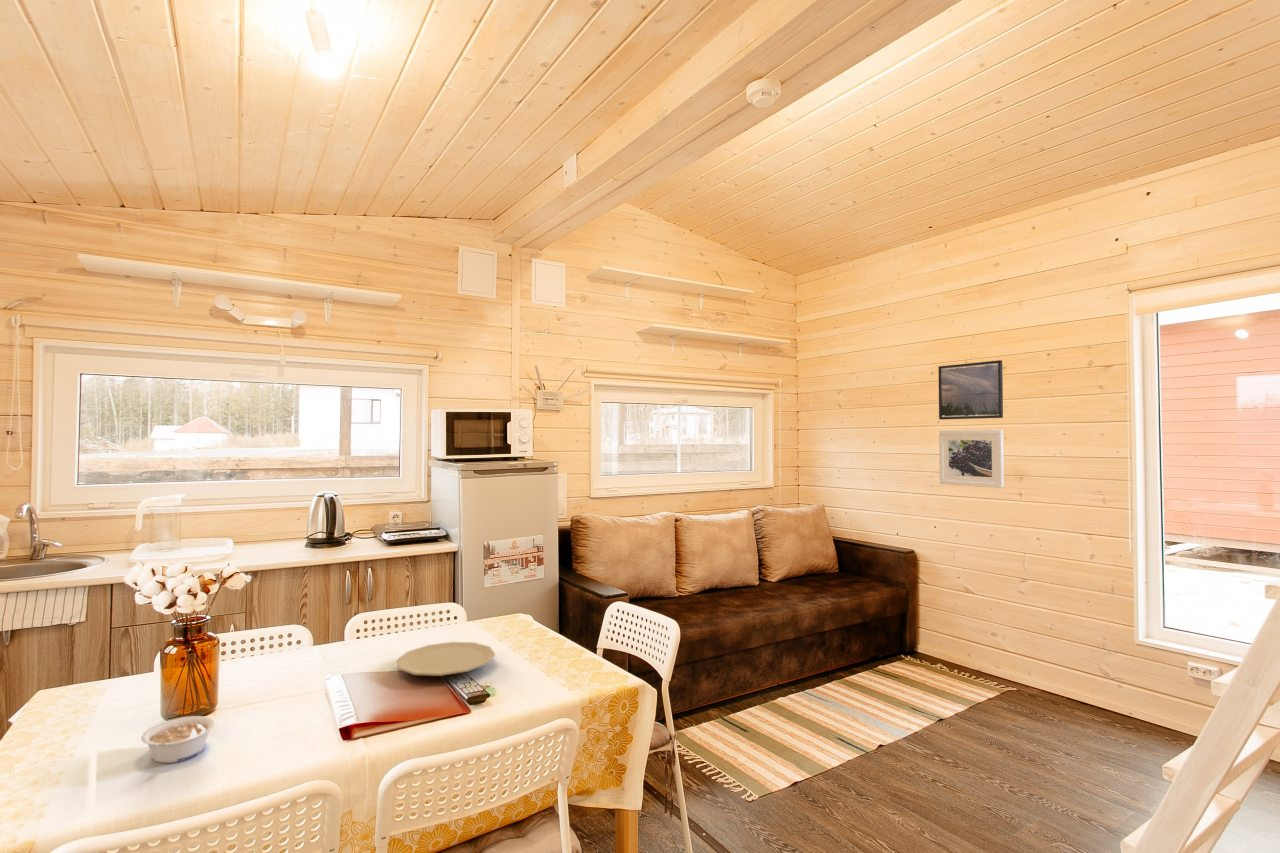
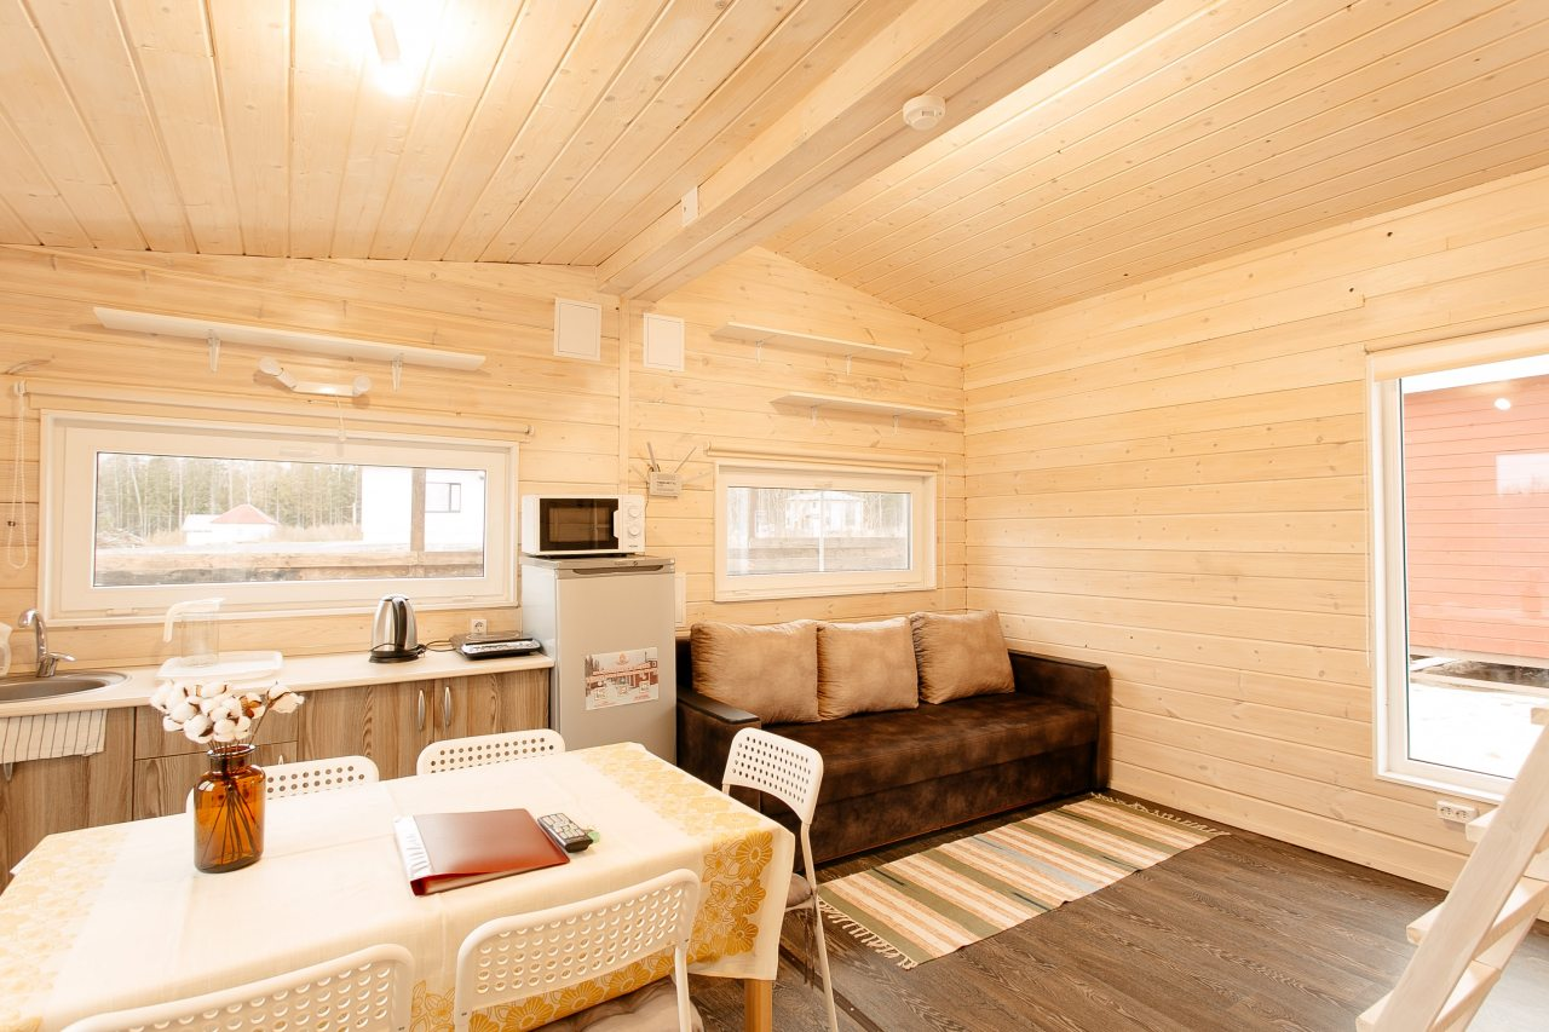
- legume [141,715,216,764]
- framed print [937,359,1004,421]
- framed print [938,429,1005,489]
- plate [396,641,496,677]
